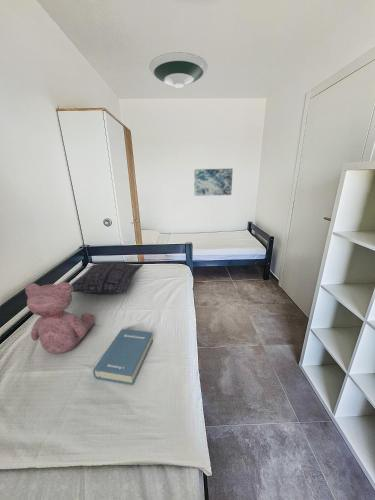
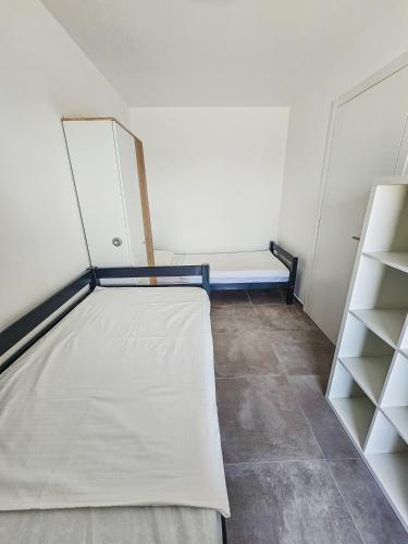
- pillow [70,261,144,294]
- hardback book [92,328,154,386]
- teddy bear [24,281,95,355]
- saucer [148,51,209,89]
- wall art [193,168,234,197]
